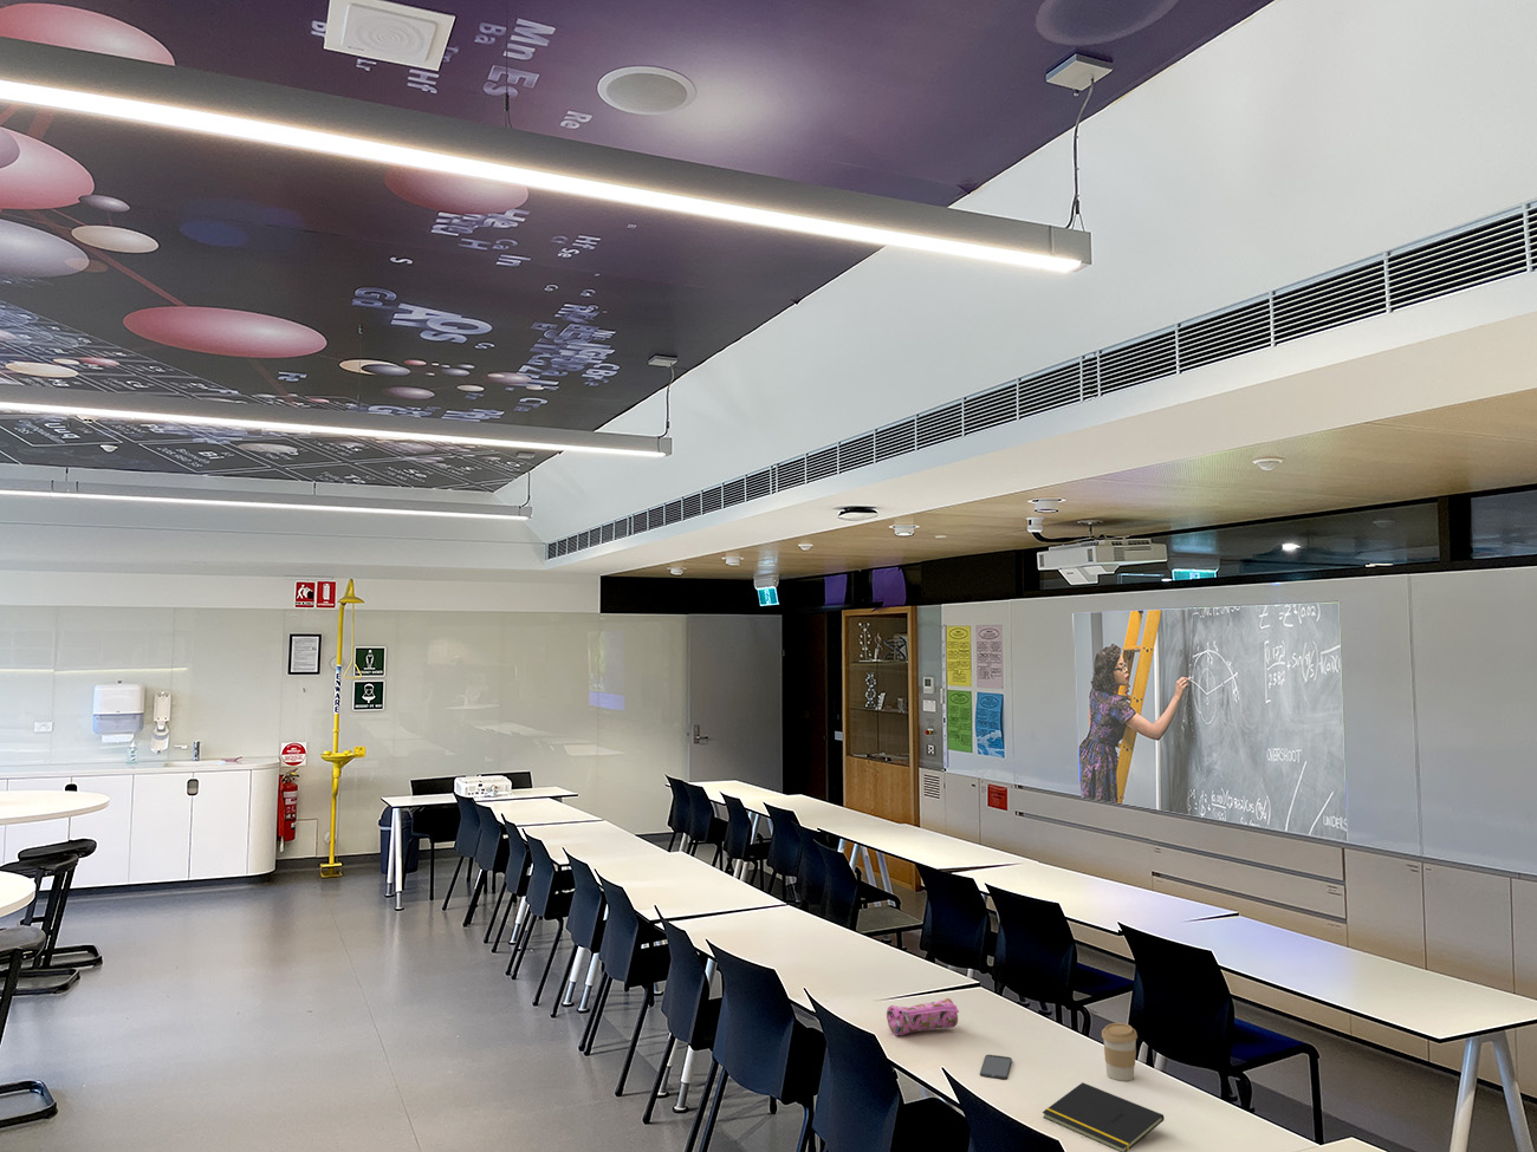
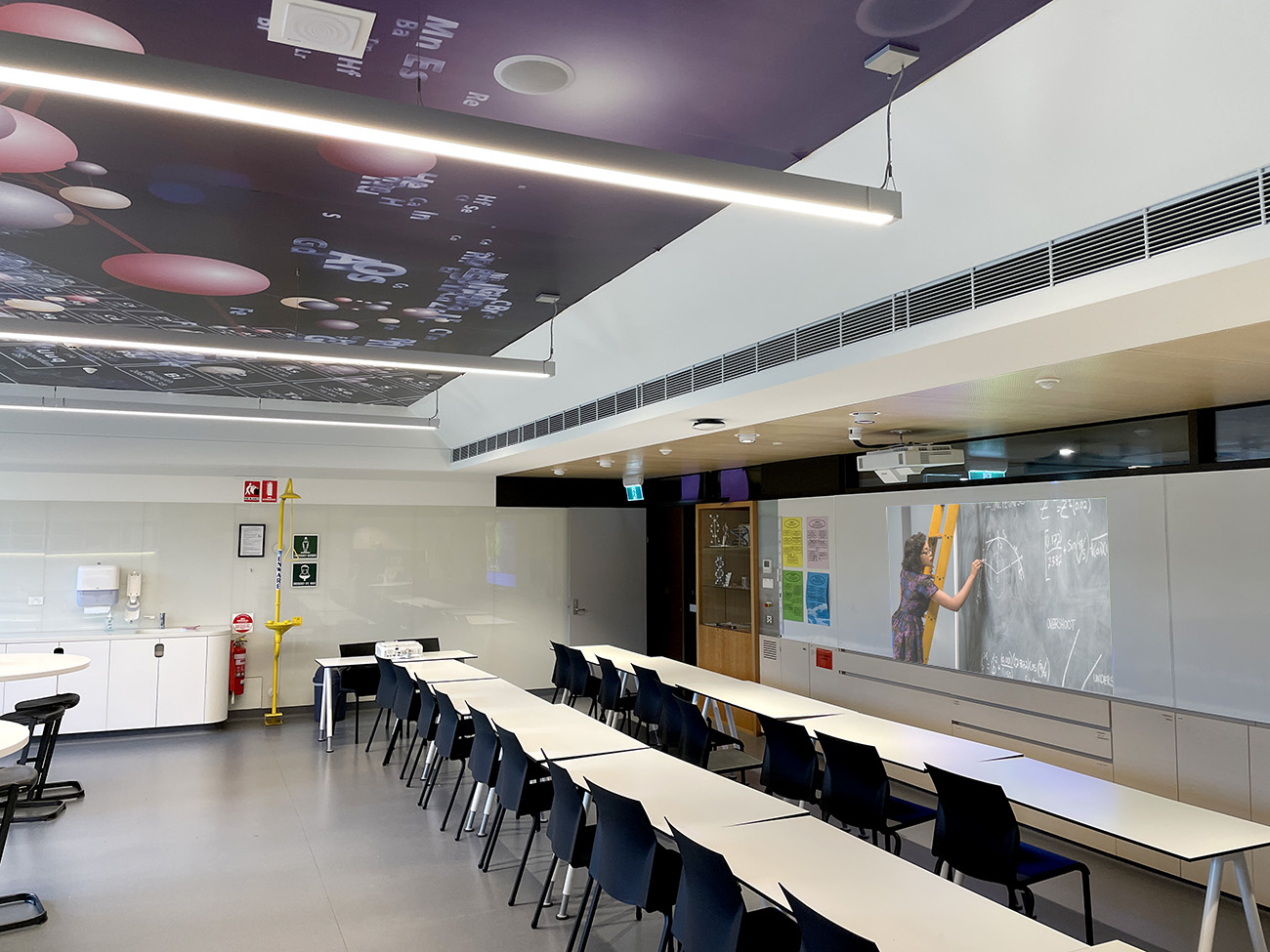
- notepad [1042,1081,1165,1152]
- pencil case [886,997,960,1037]
- smartphone [979,1054,1013,1079]
- coffee cup [1101,1023,1139,1082]
